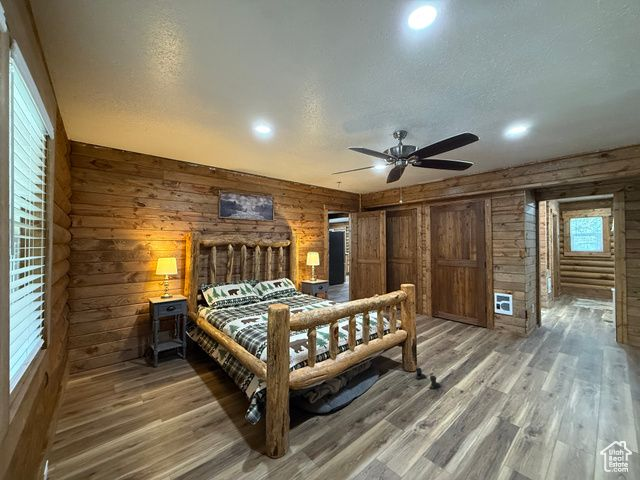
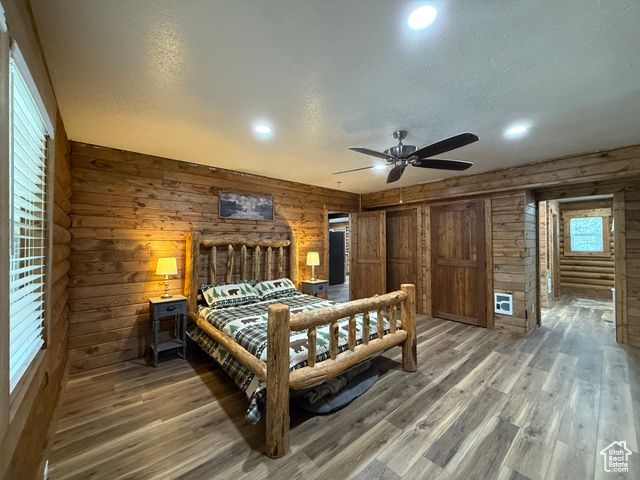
- boots [414,367,442,390]
